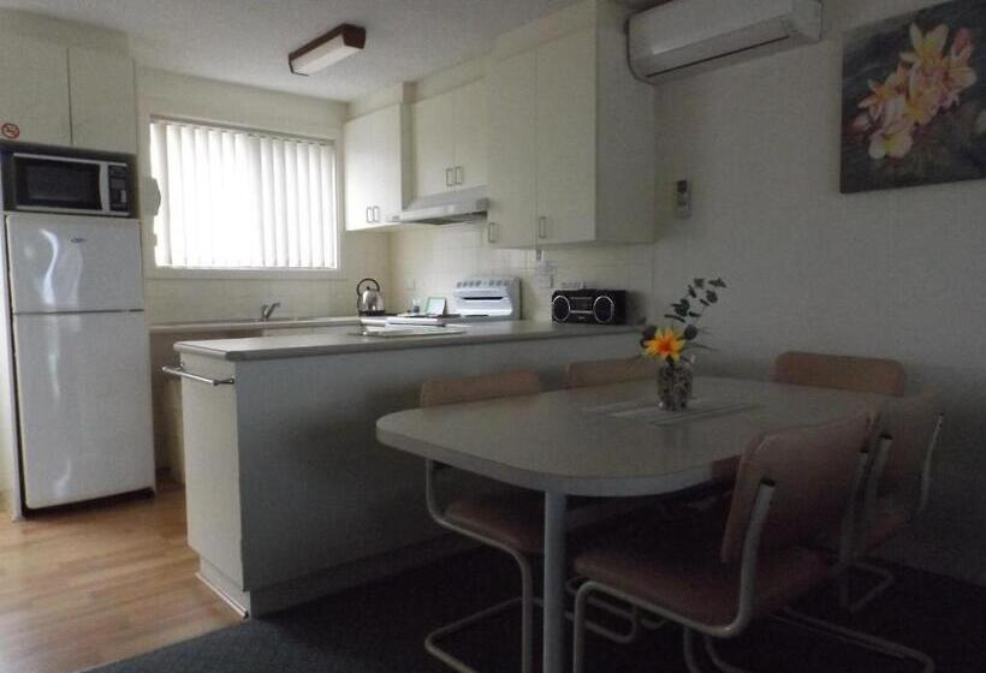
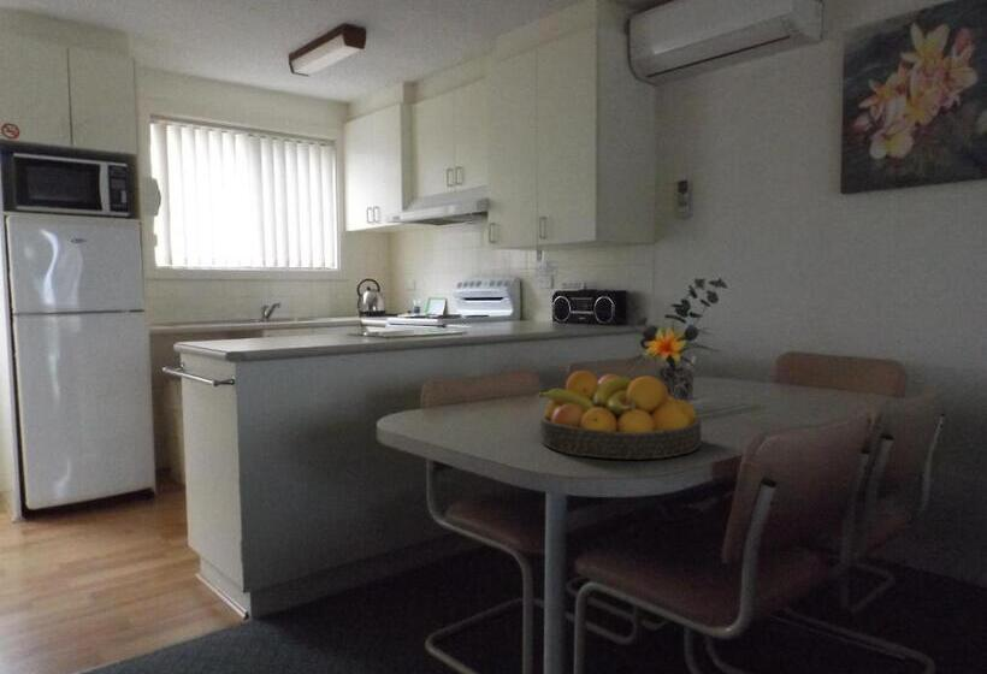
+ fruit bowl [537,369,703,461]
